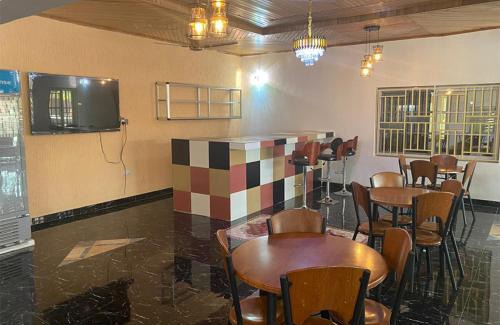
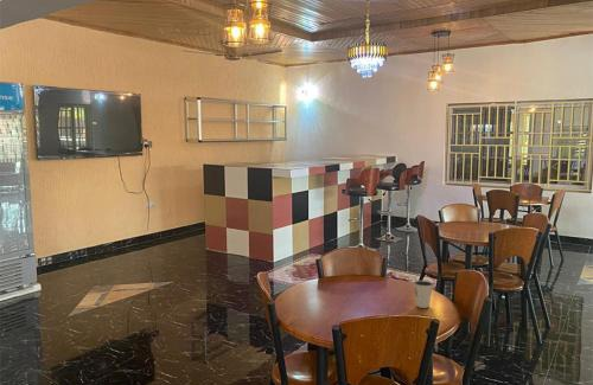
+ dixie cup [413,280,434,309]
